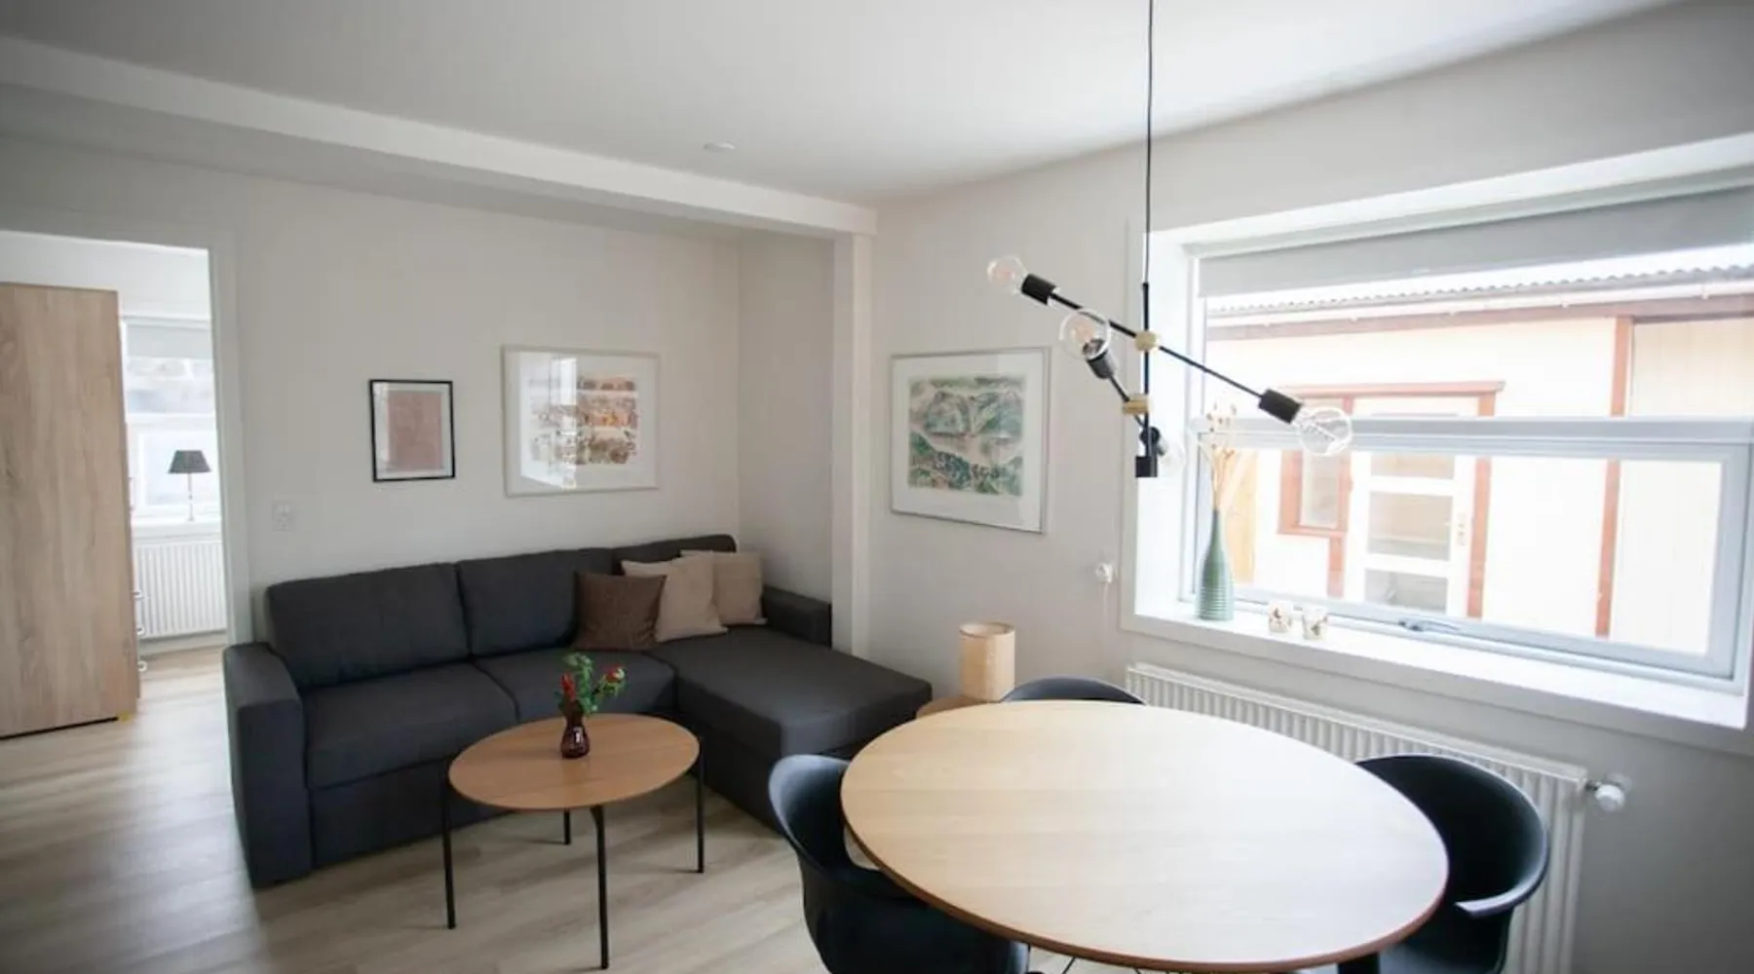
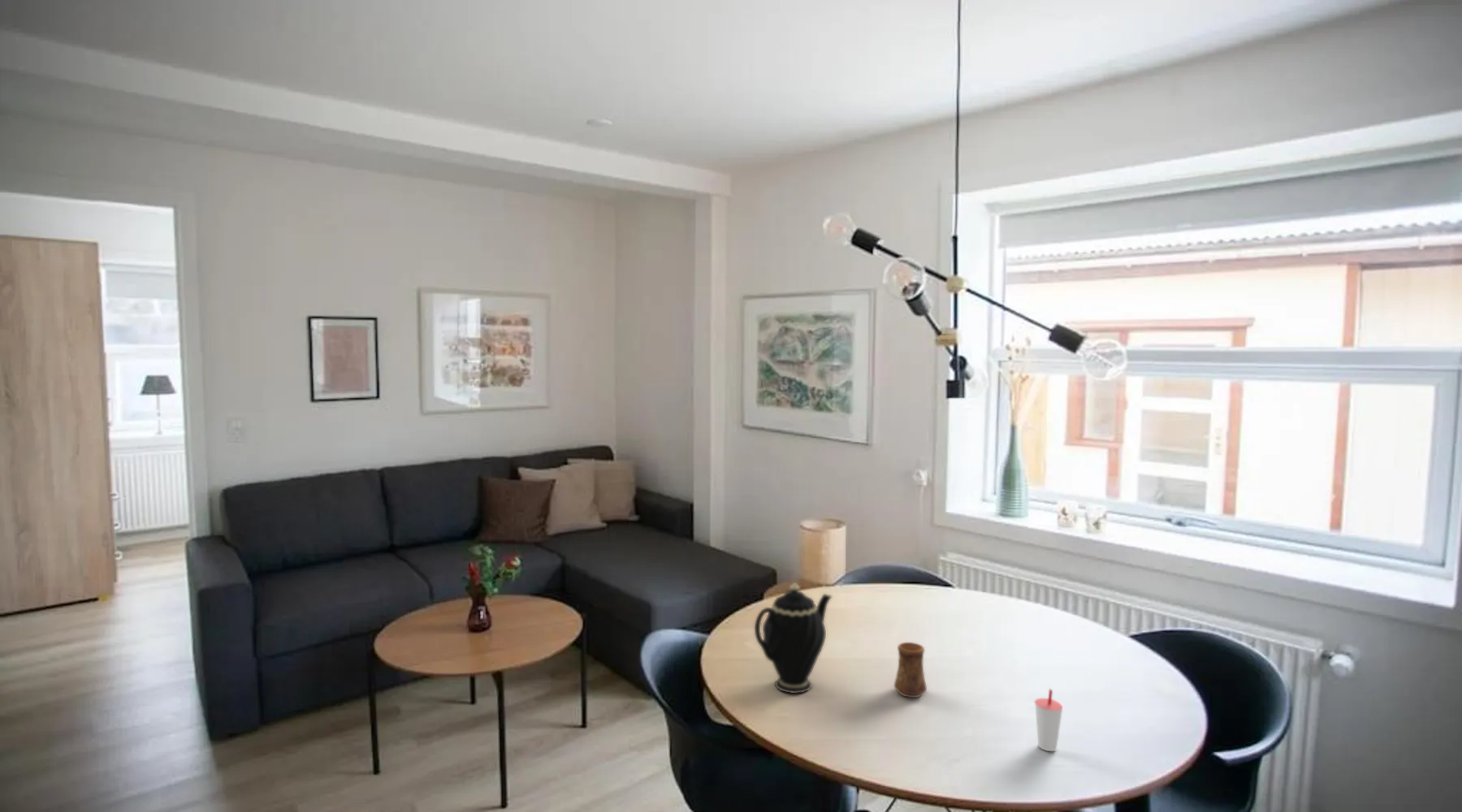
+ teapot [754,581,834,694]
+ cup [1034,688,1064,752]
+ cup [893,641,928,698]
